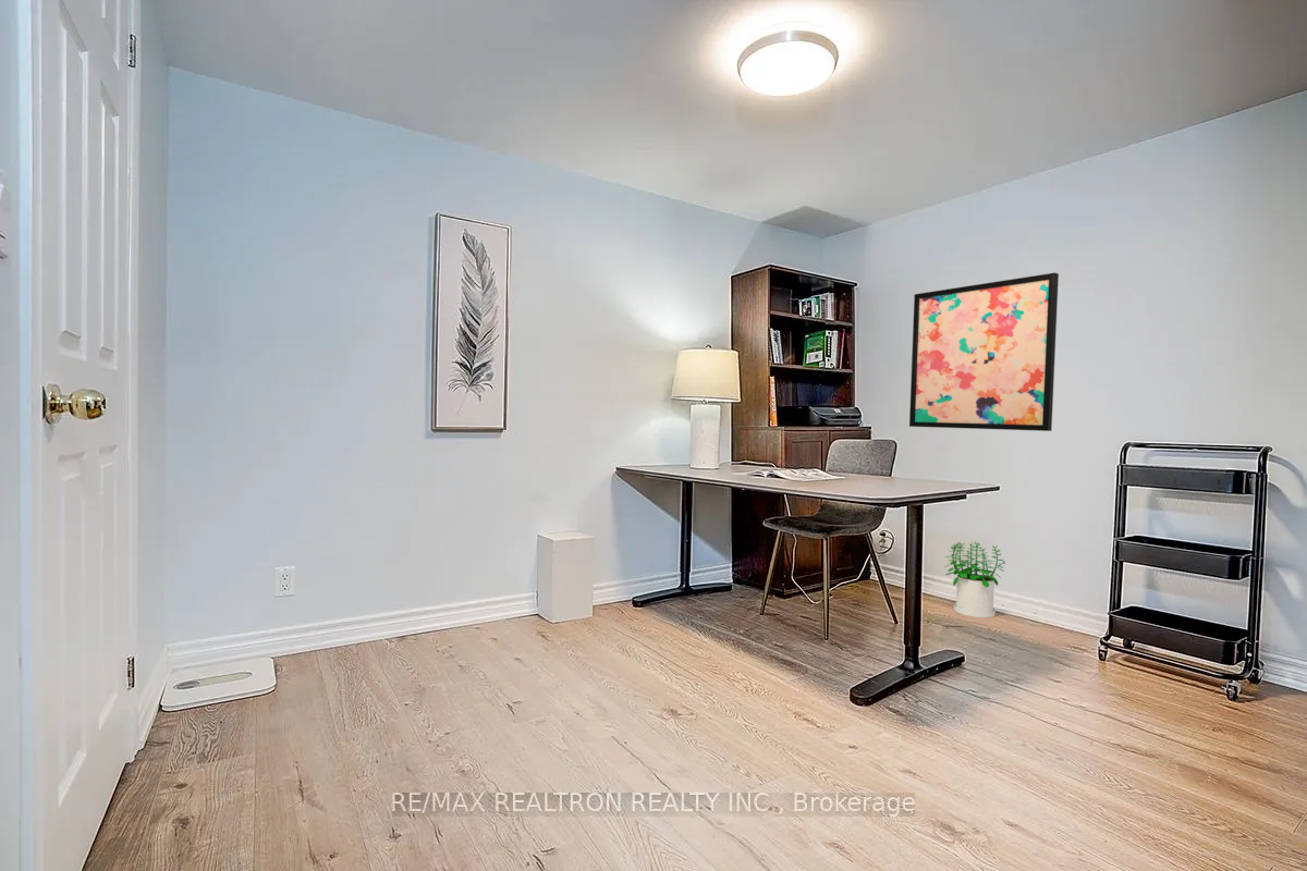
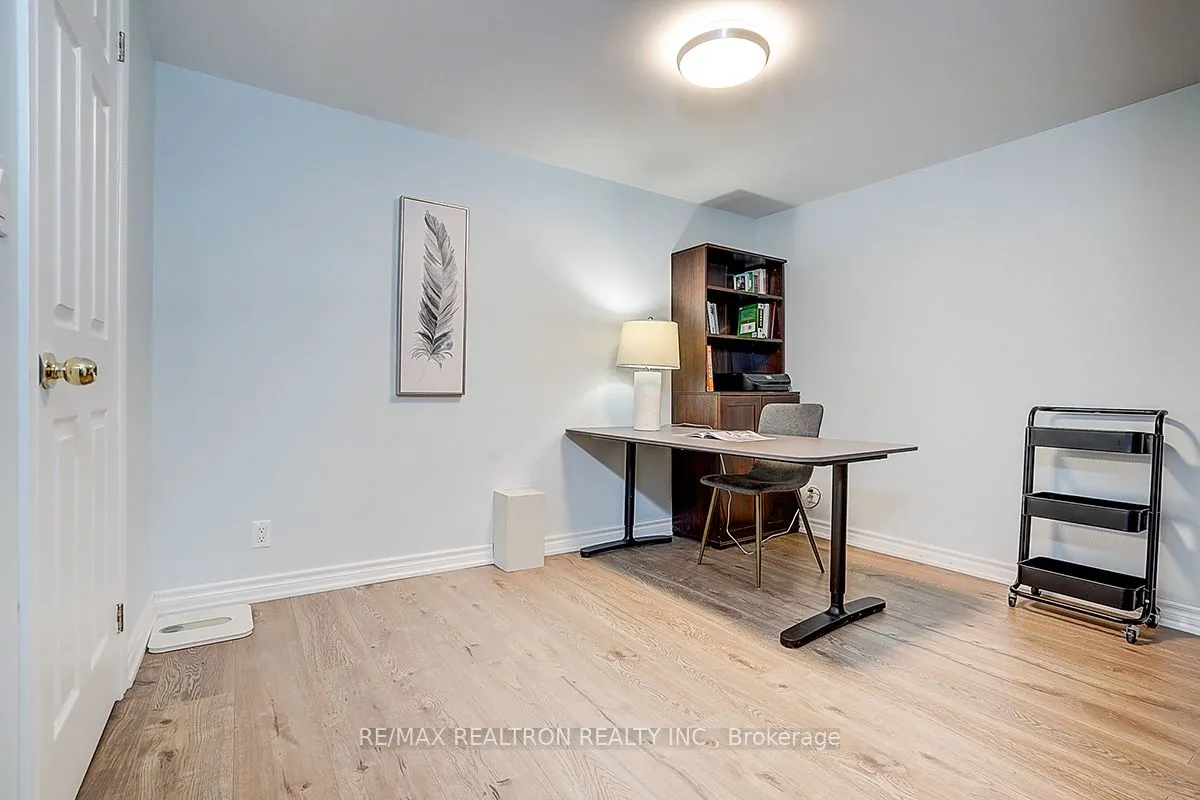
- wall art [908,271,1060,432]
- potted plant [944,541,1006,618]
